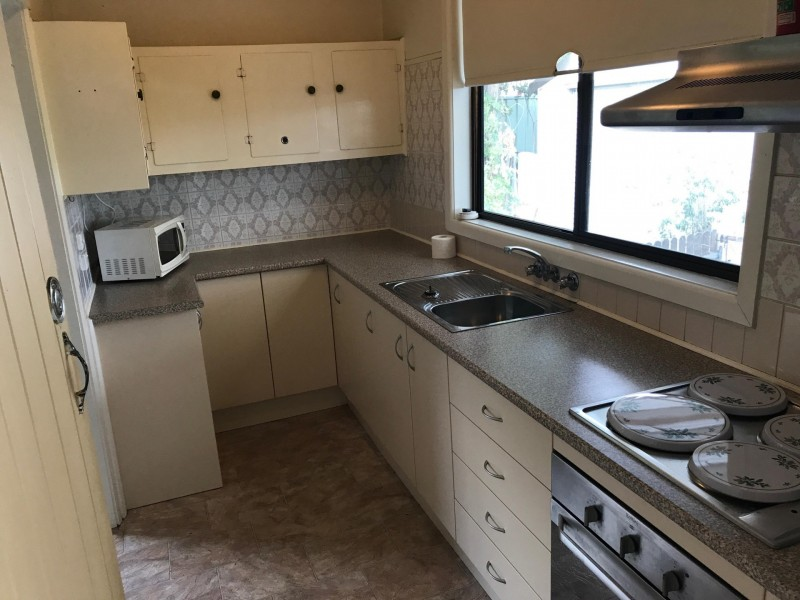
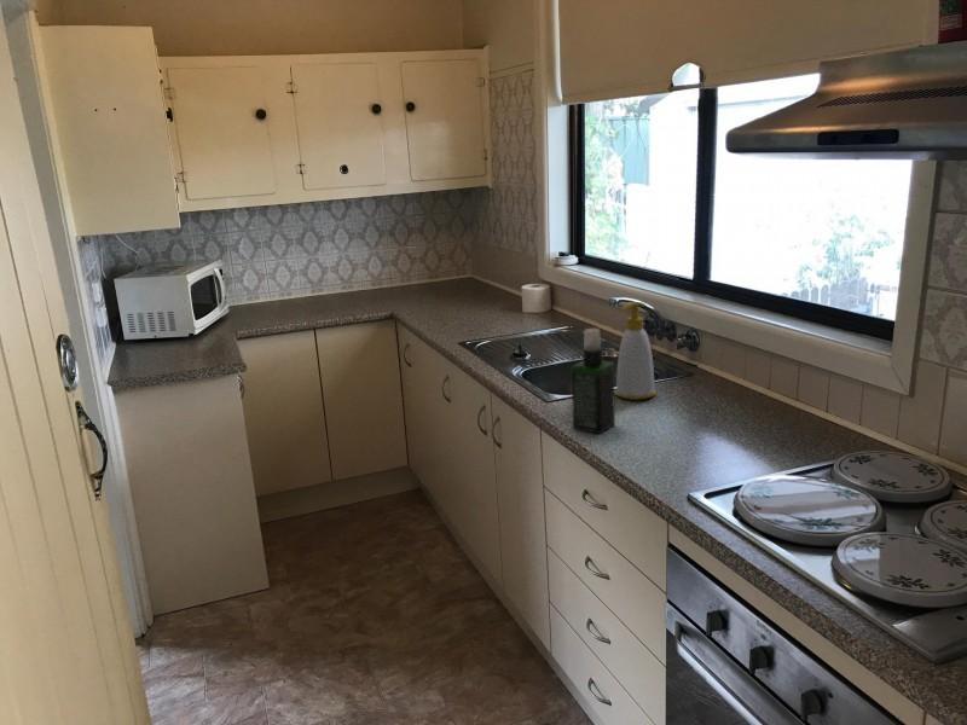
+ spray bottle [571,327,616,435]
+ soap bottle [614,301,656,401]
